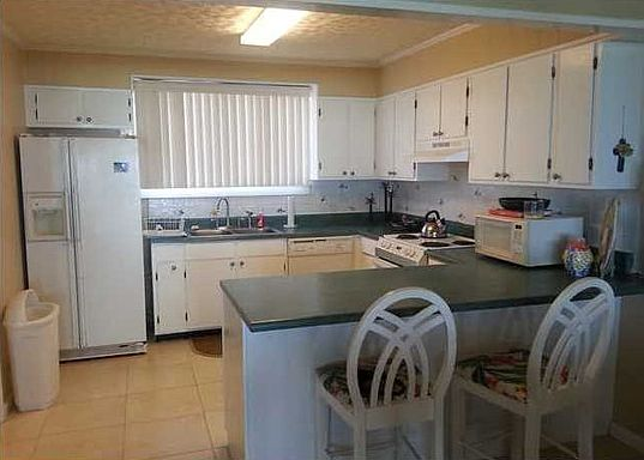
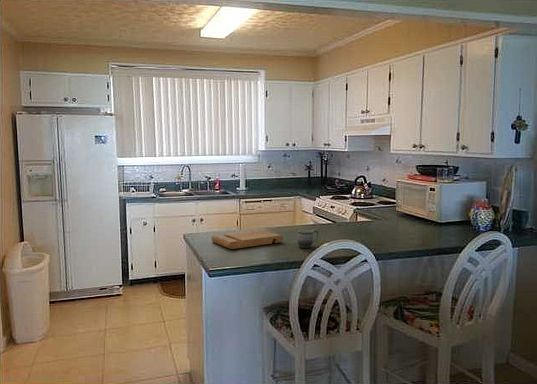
+ mug [296,228,319,249]
+ cutting board [211,229,284,250]
